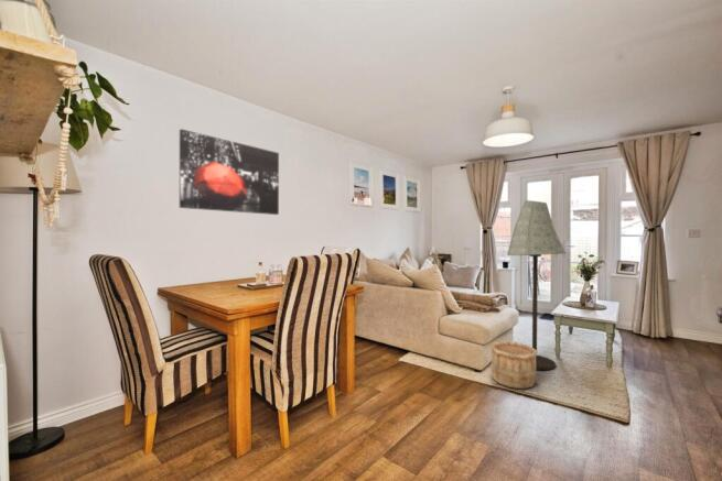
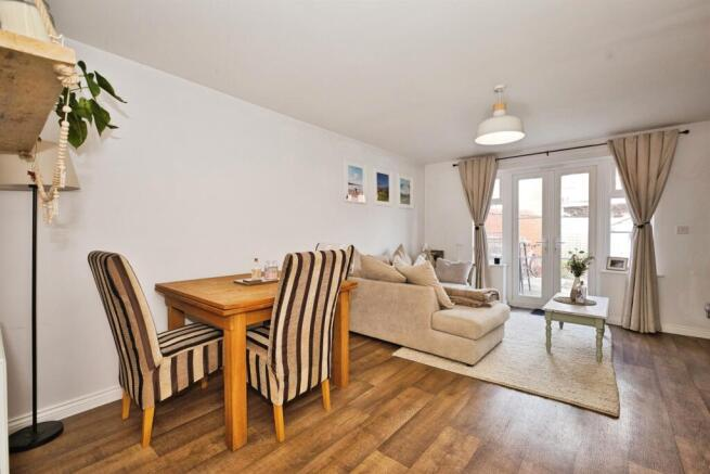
- floor lamp [506,199,567,371]
- wooden bucket [489,340,539,390]
- wall art [179,128,280,216]
